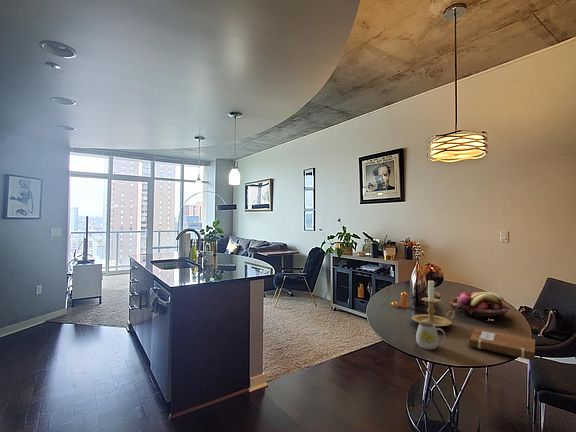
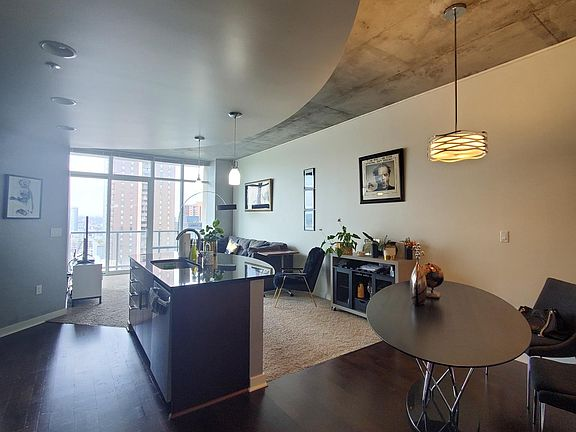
- pepper shaker [390,291,409,309]
- fruit basket [447,291,512,320]
- notebook [468,328,536,362]
- mug [415,322,446,350]
- candle holder [411,280,456,328]
